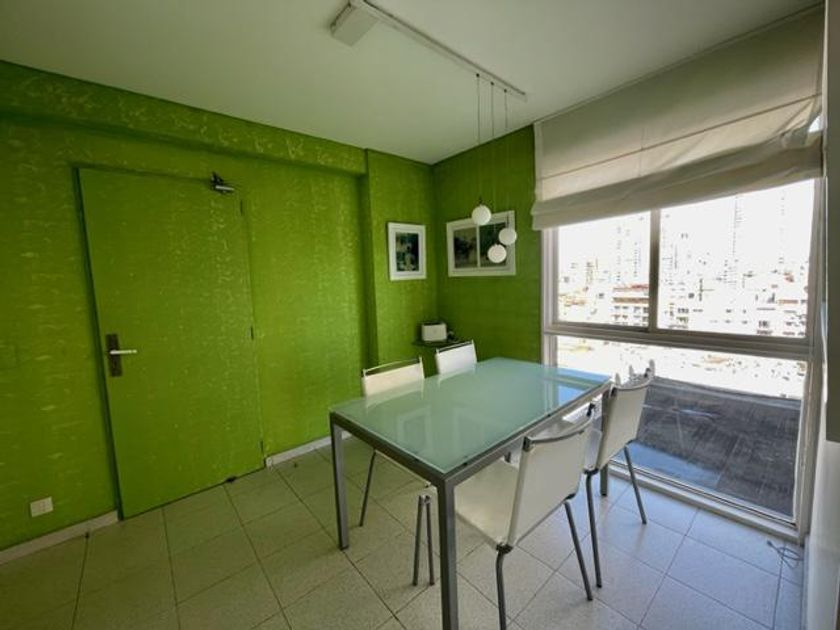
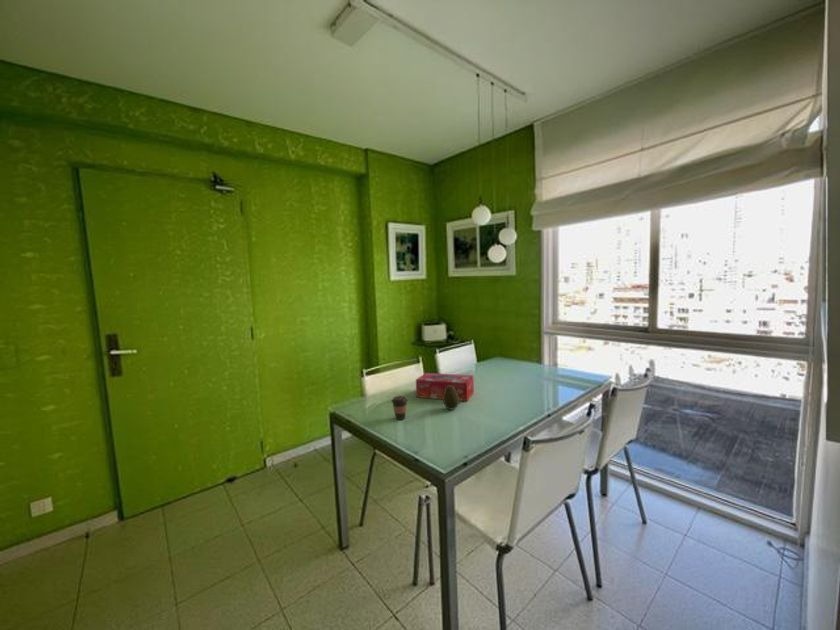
+ tissue box [415,372,475,402]
+ fruit [442,385,460,411]
+ coffee cup [391,395,409,421]
